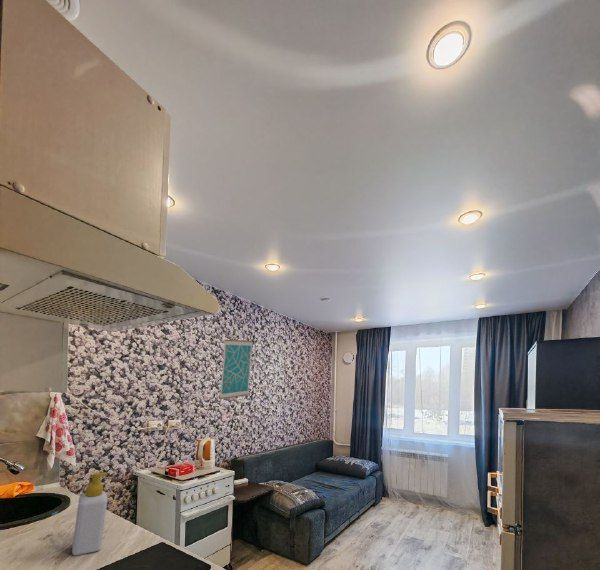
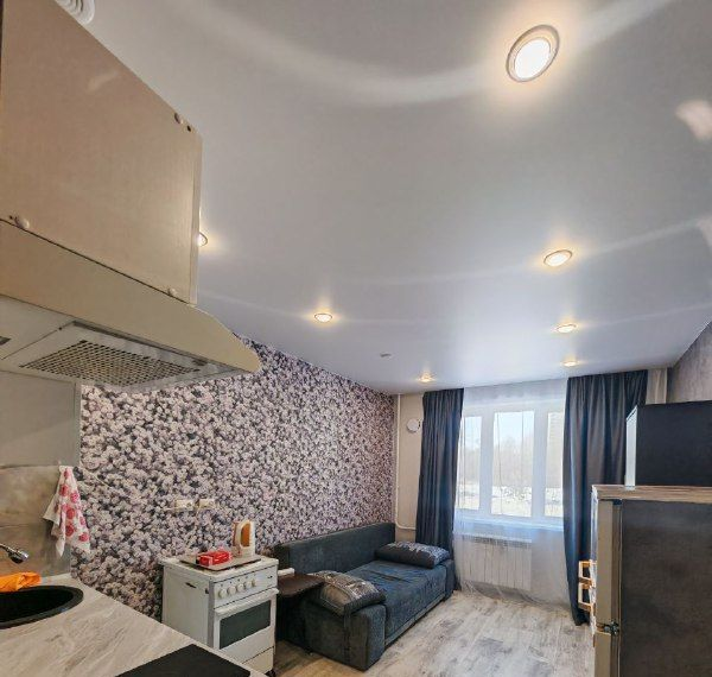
- soap bottle [71,471,108,557]
- wall art [219,339,254,400]
